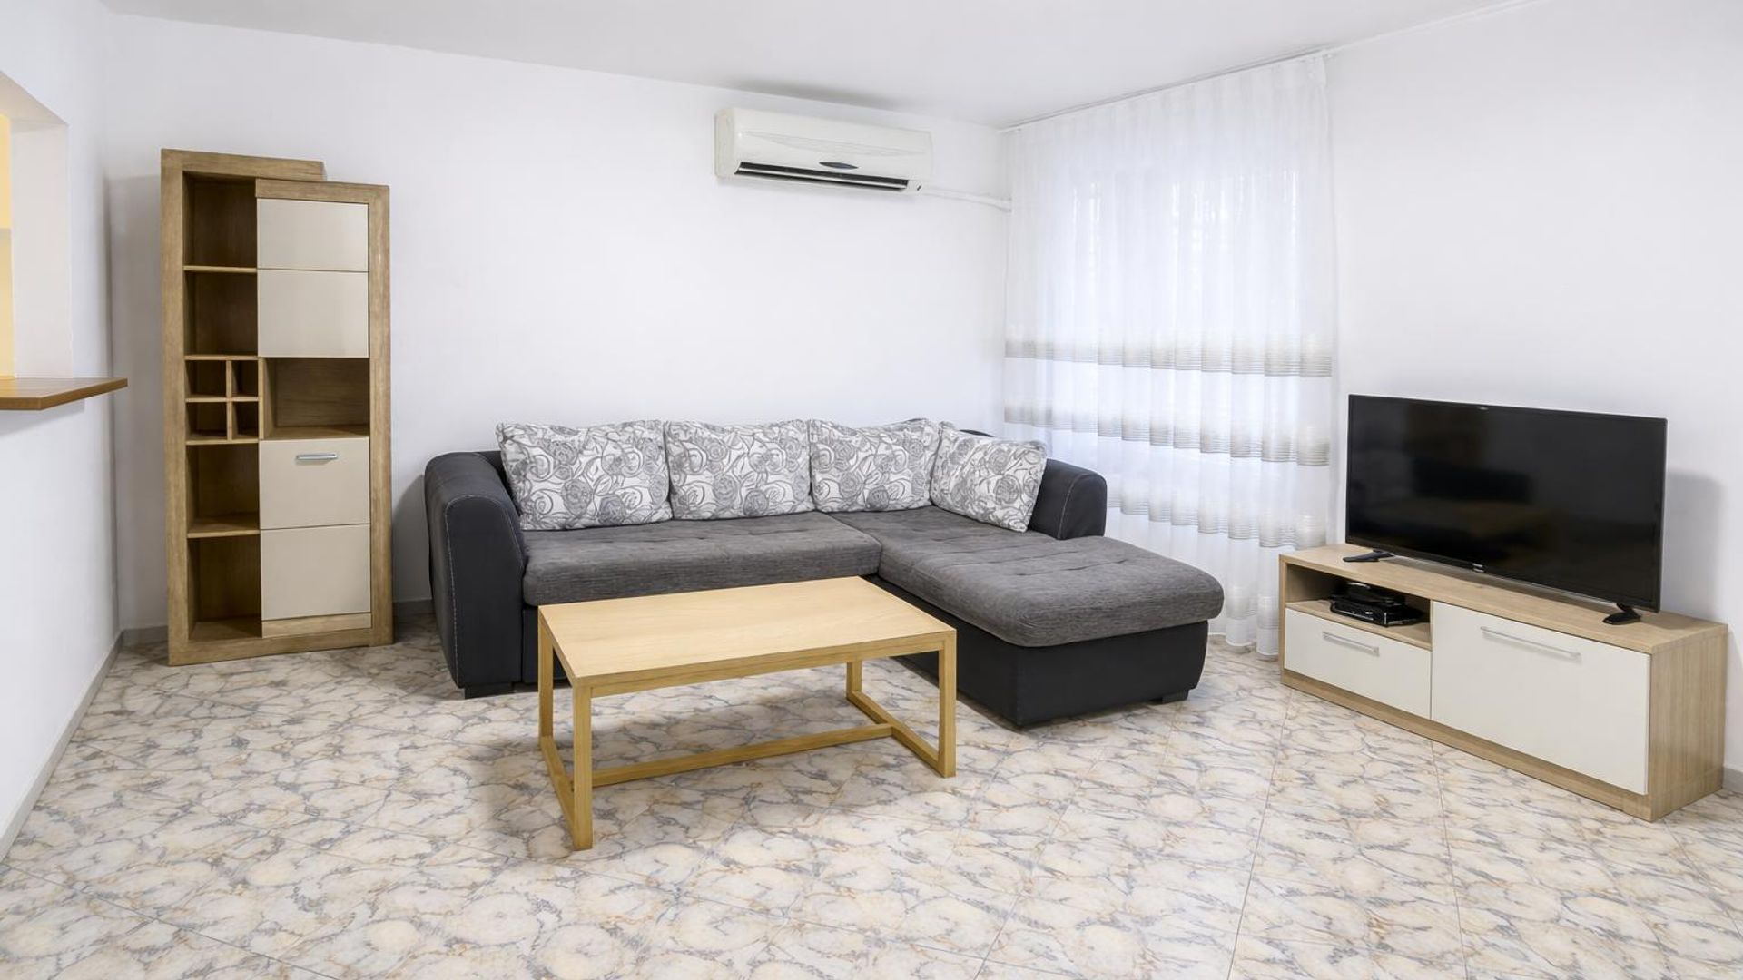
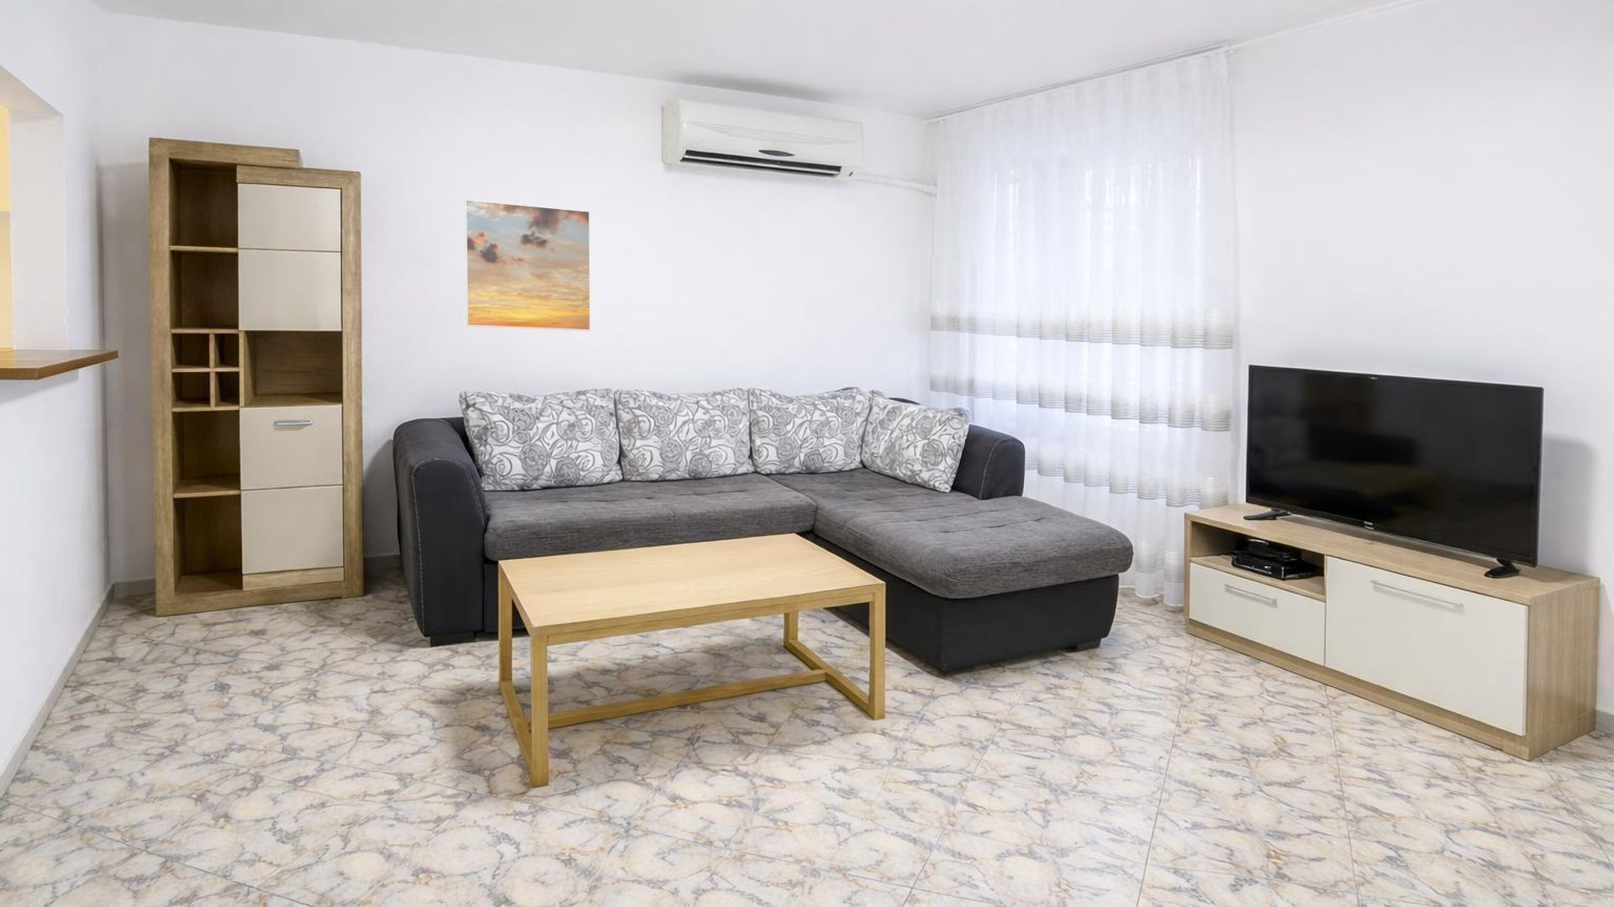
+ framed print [464,199,591,332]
